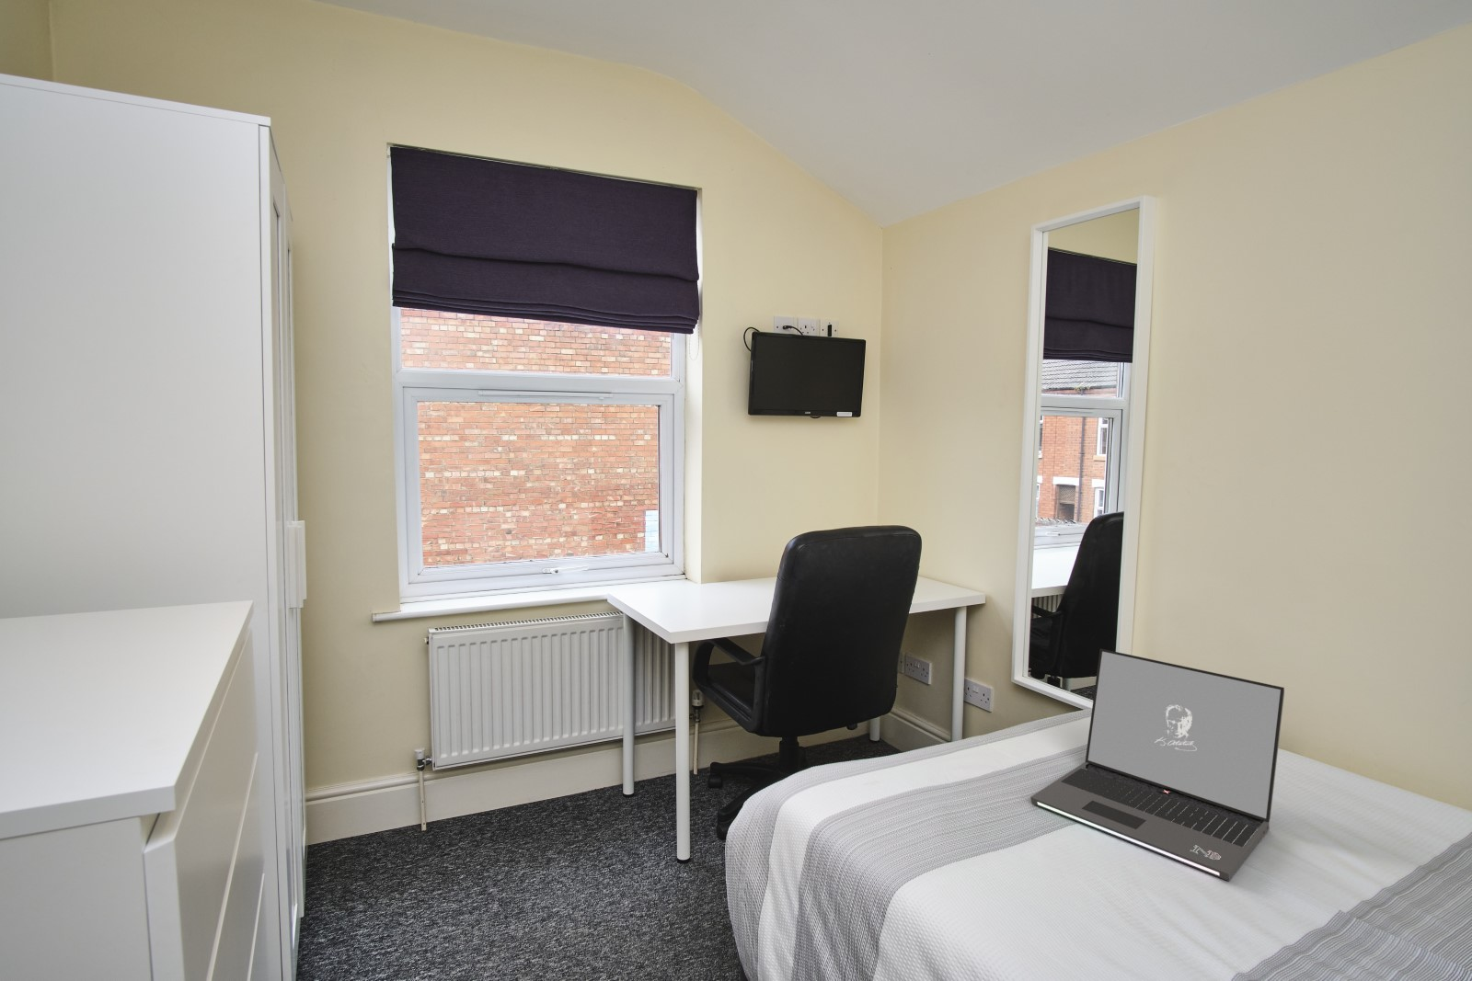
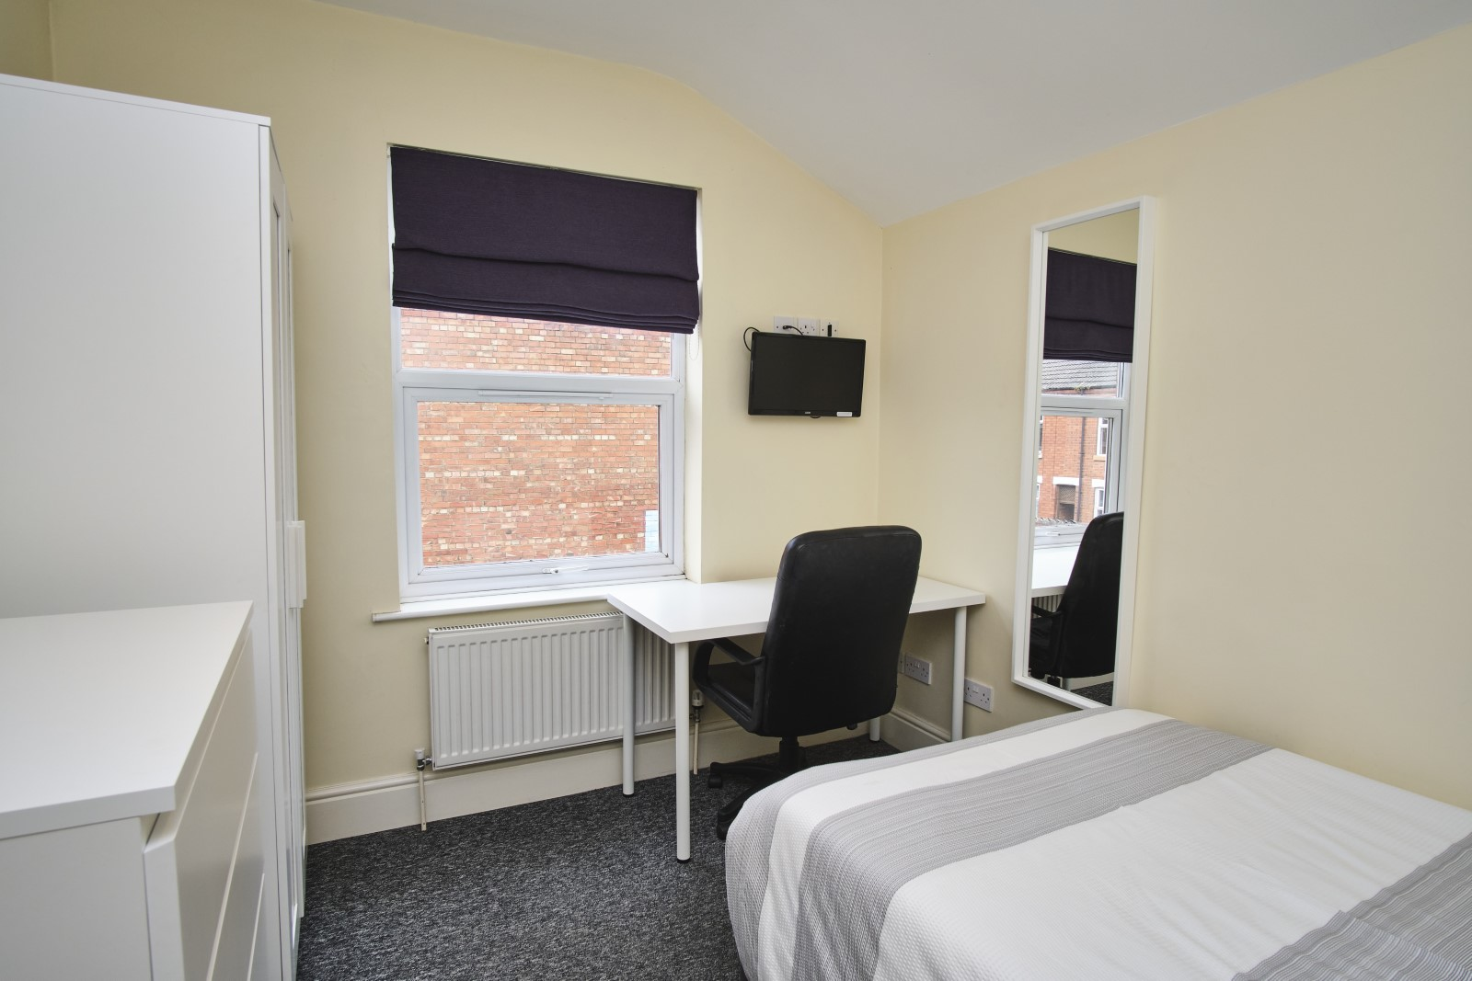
- laptop [1030,648,1285,881]
